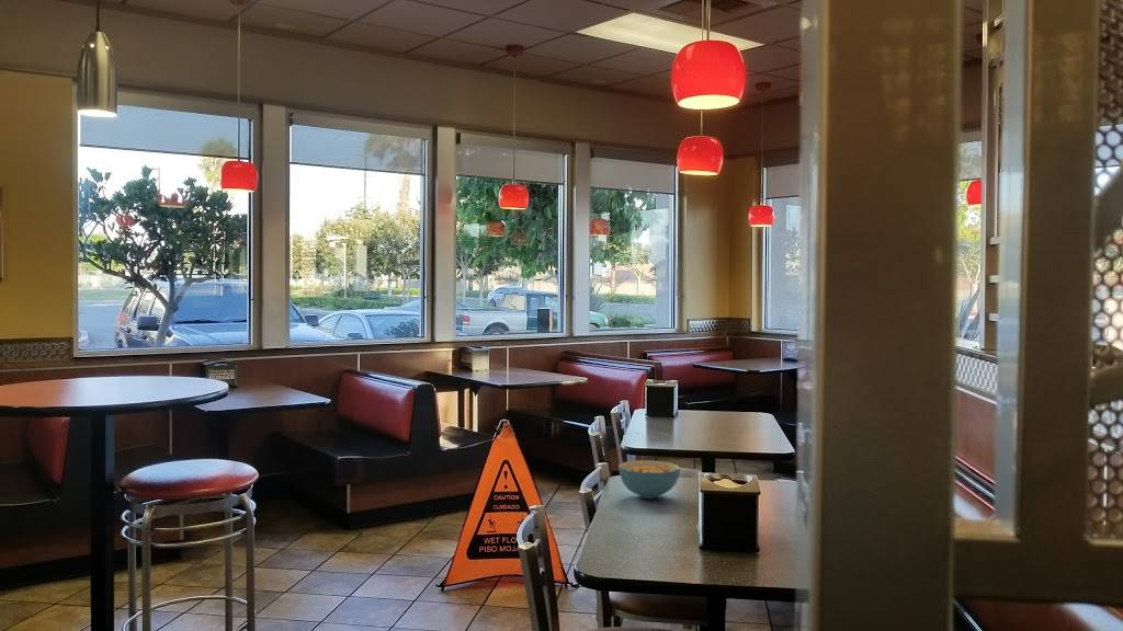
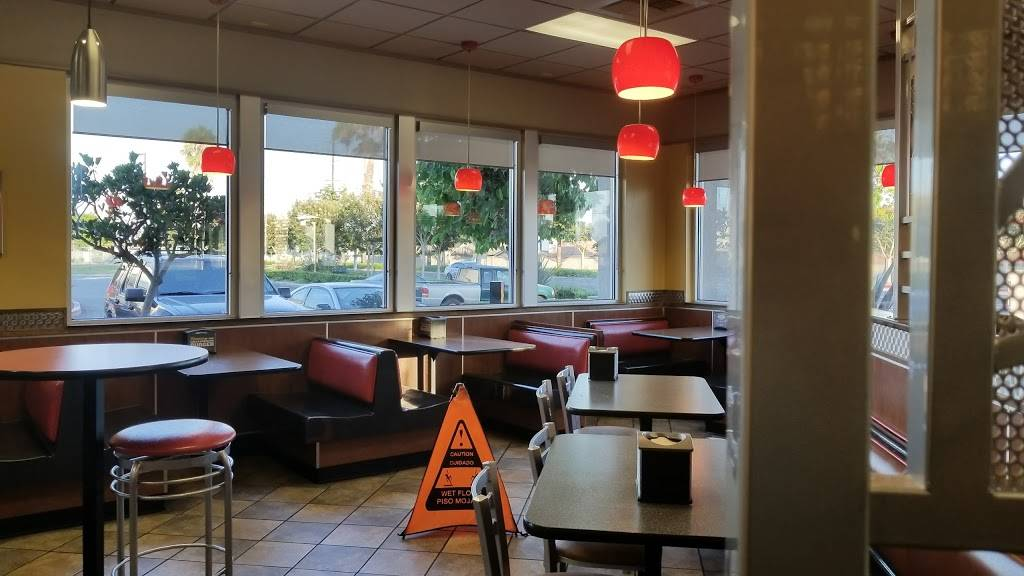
- cereal bowl [617,459,681,500]
